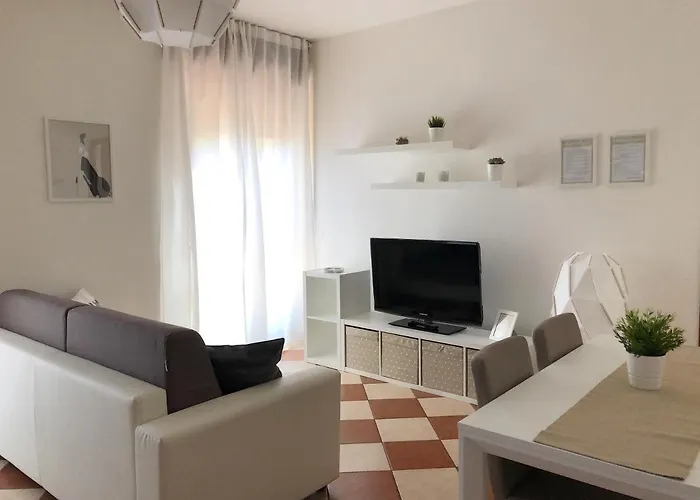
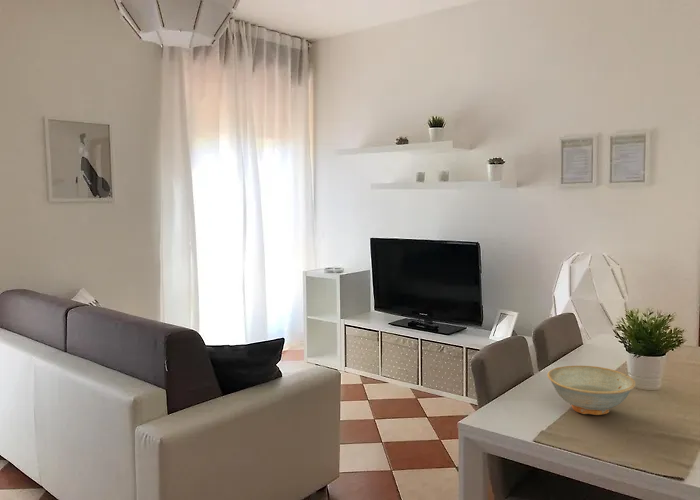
+ dish [546,365,637,416]
